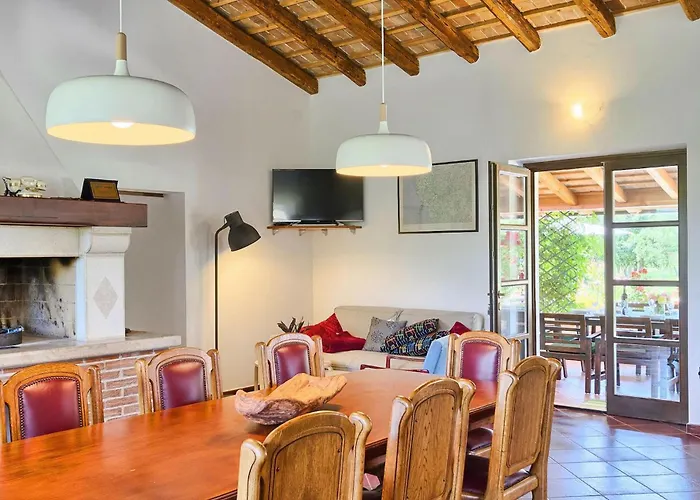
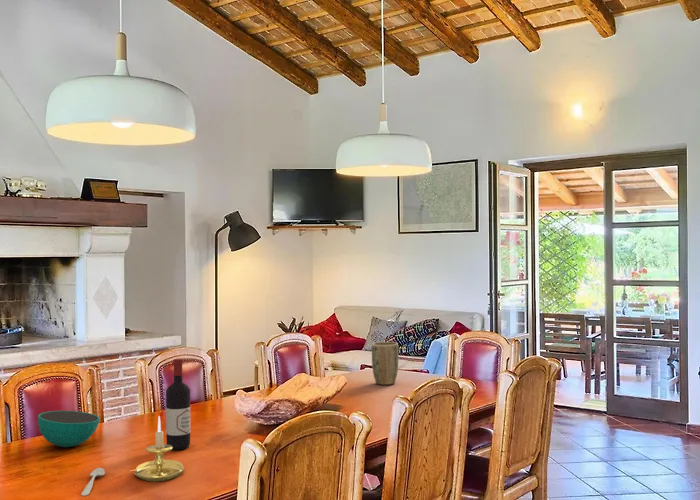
+ candle holder [133,415,185,483]
+ plant pot [371,341,400,386]
+ wine bottle [165,358,191,451]
+ bowl [37,410,101,448]
+ spoon [80,467,106,497]
